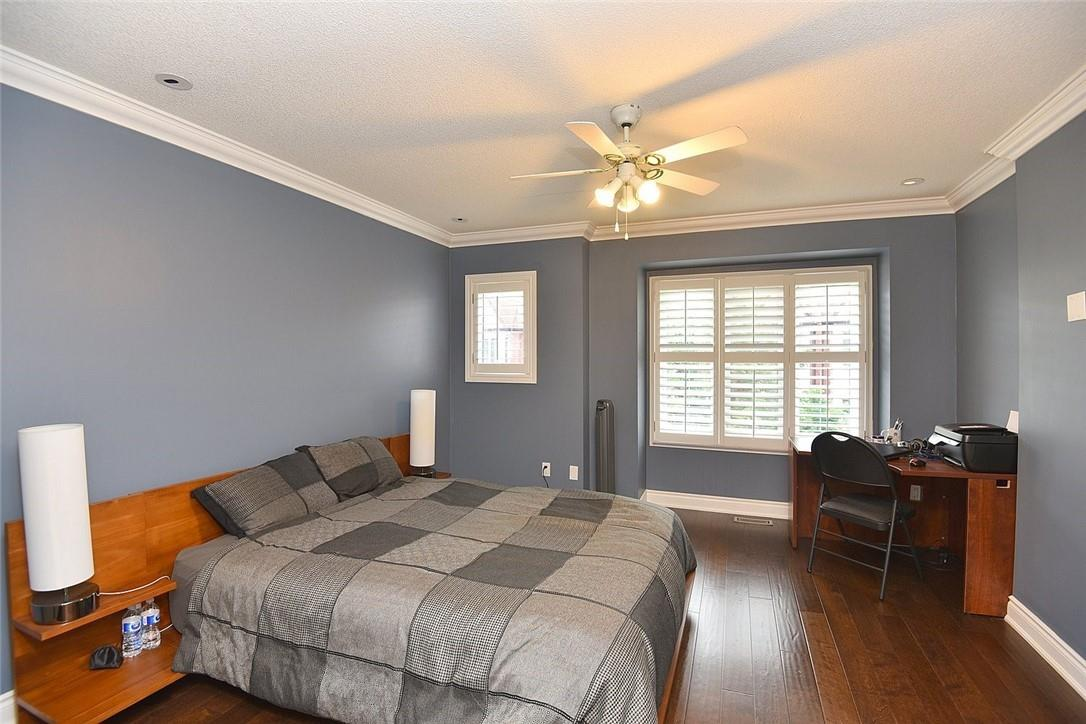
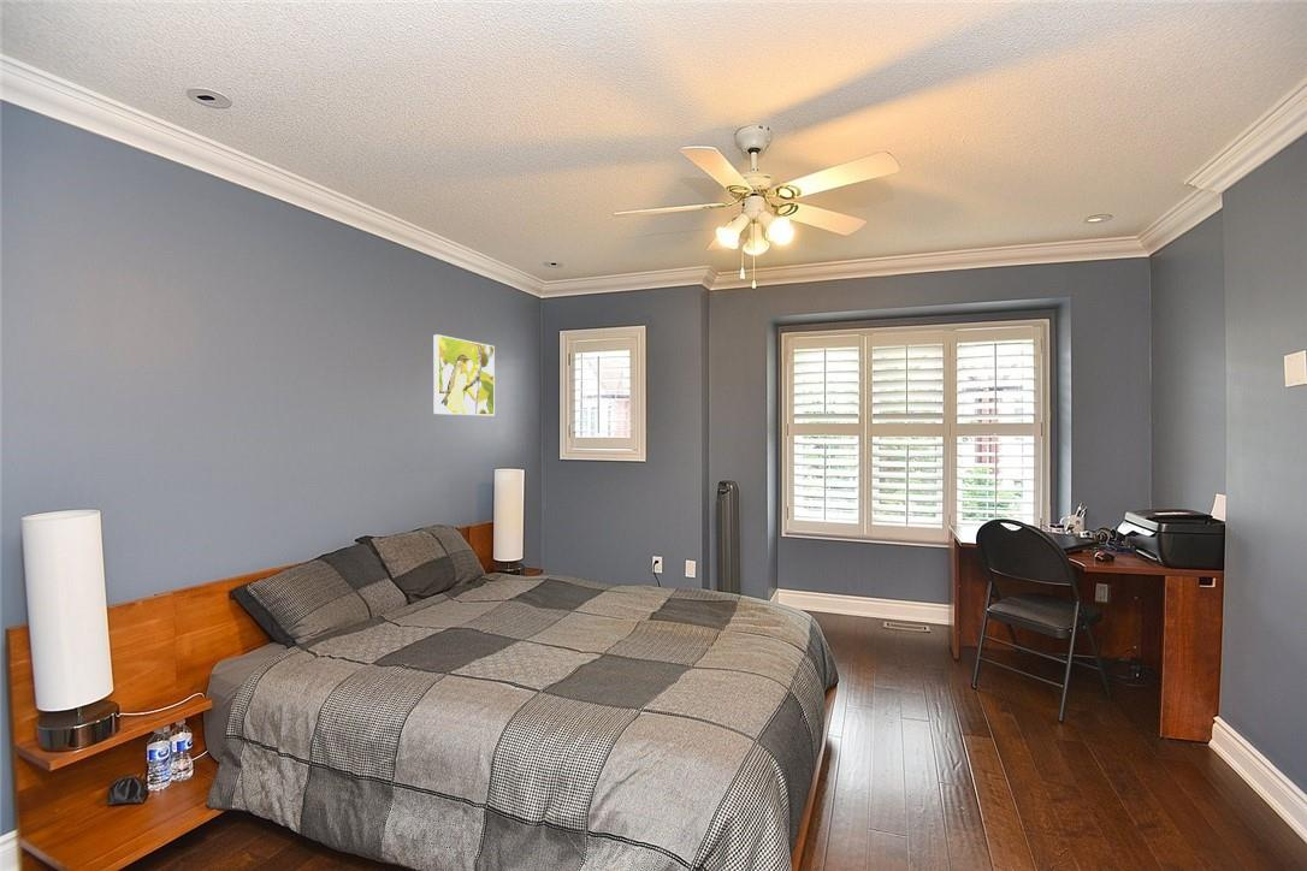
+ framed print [432,333,496,416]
